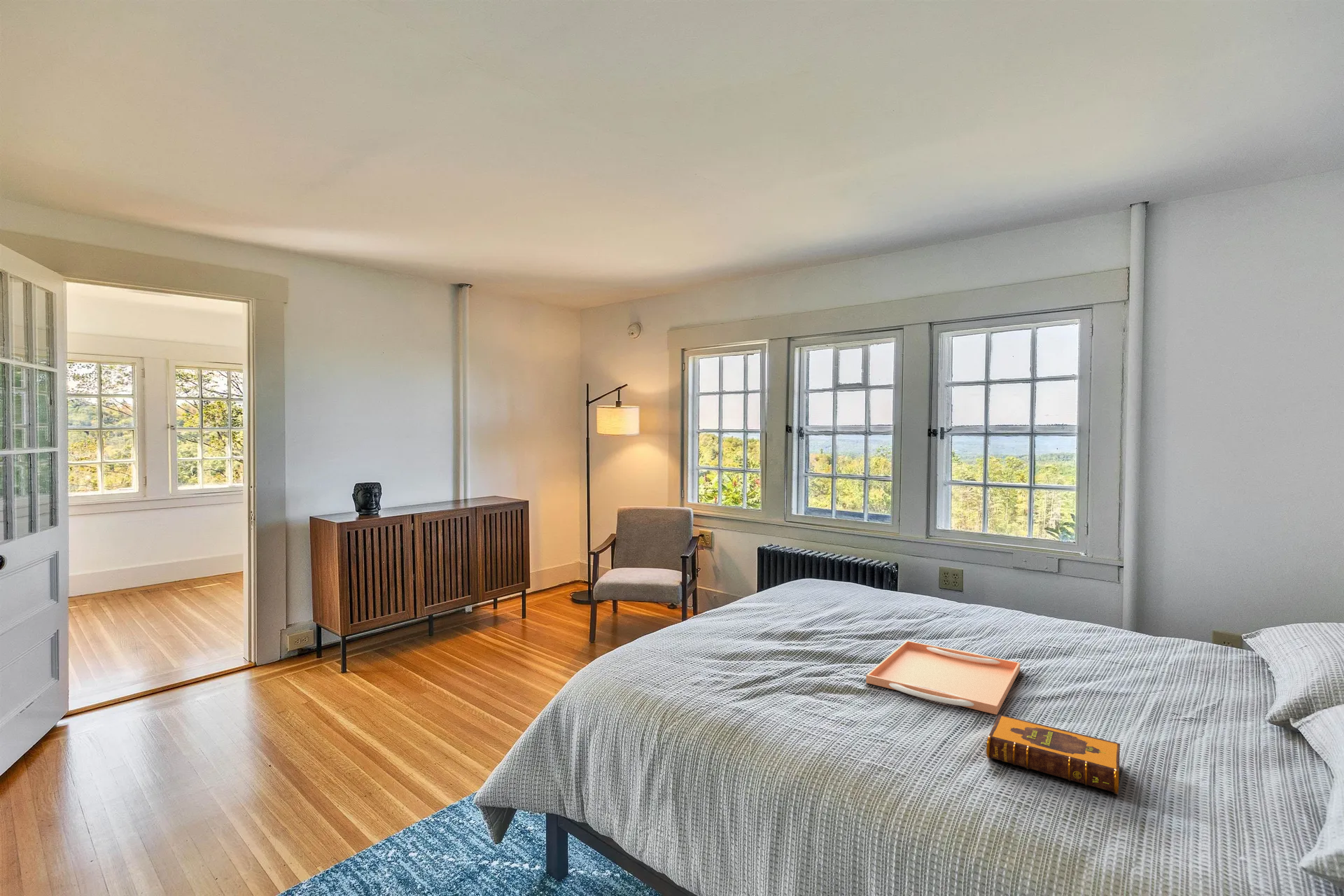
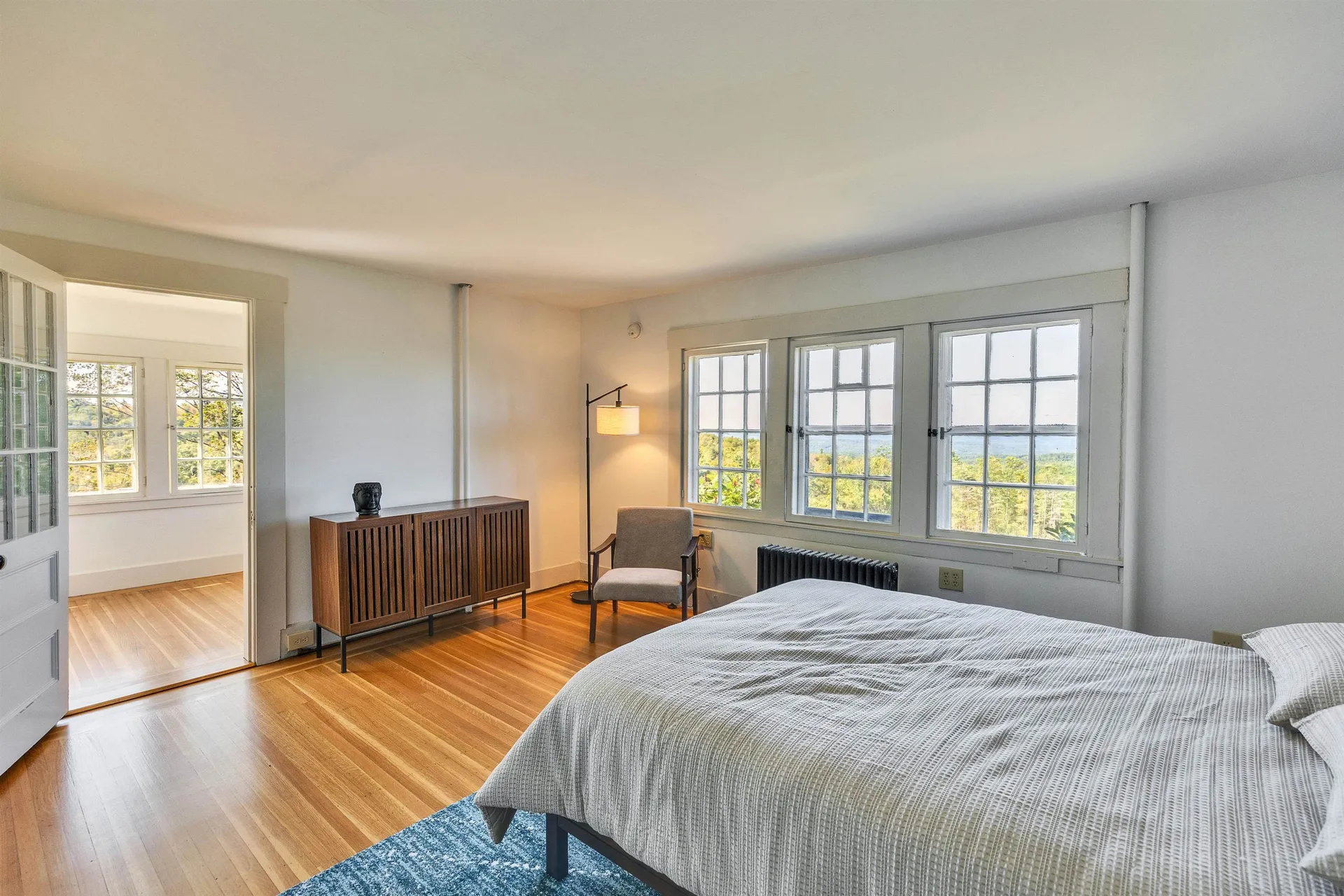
- serving tray [865,640,1021,715]
- hardback book [986,714,1121,795]
